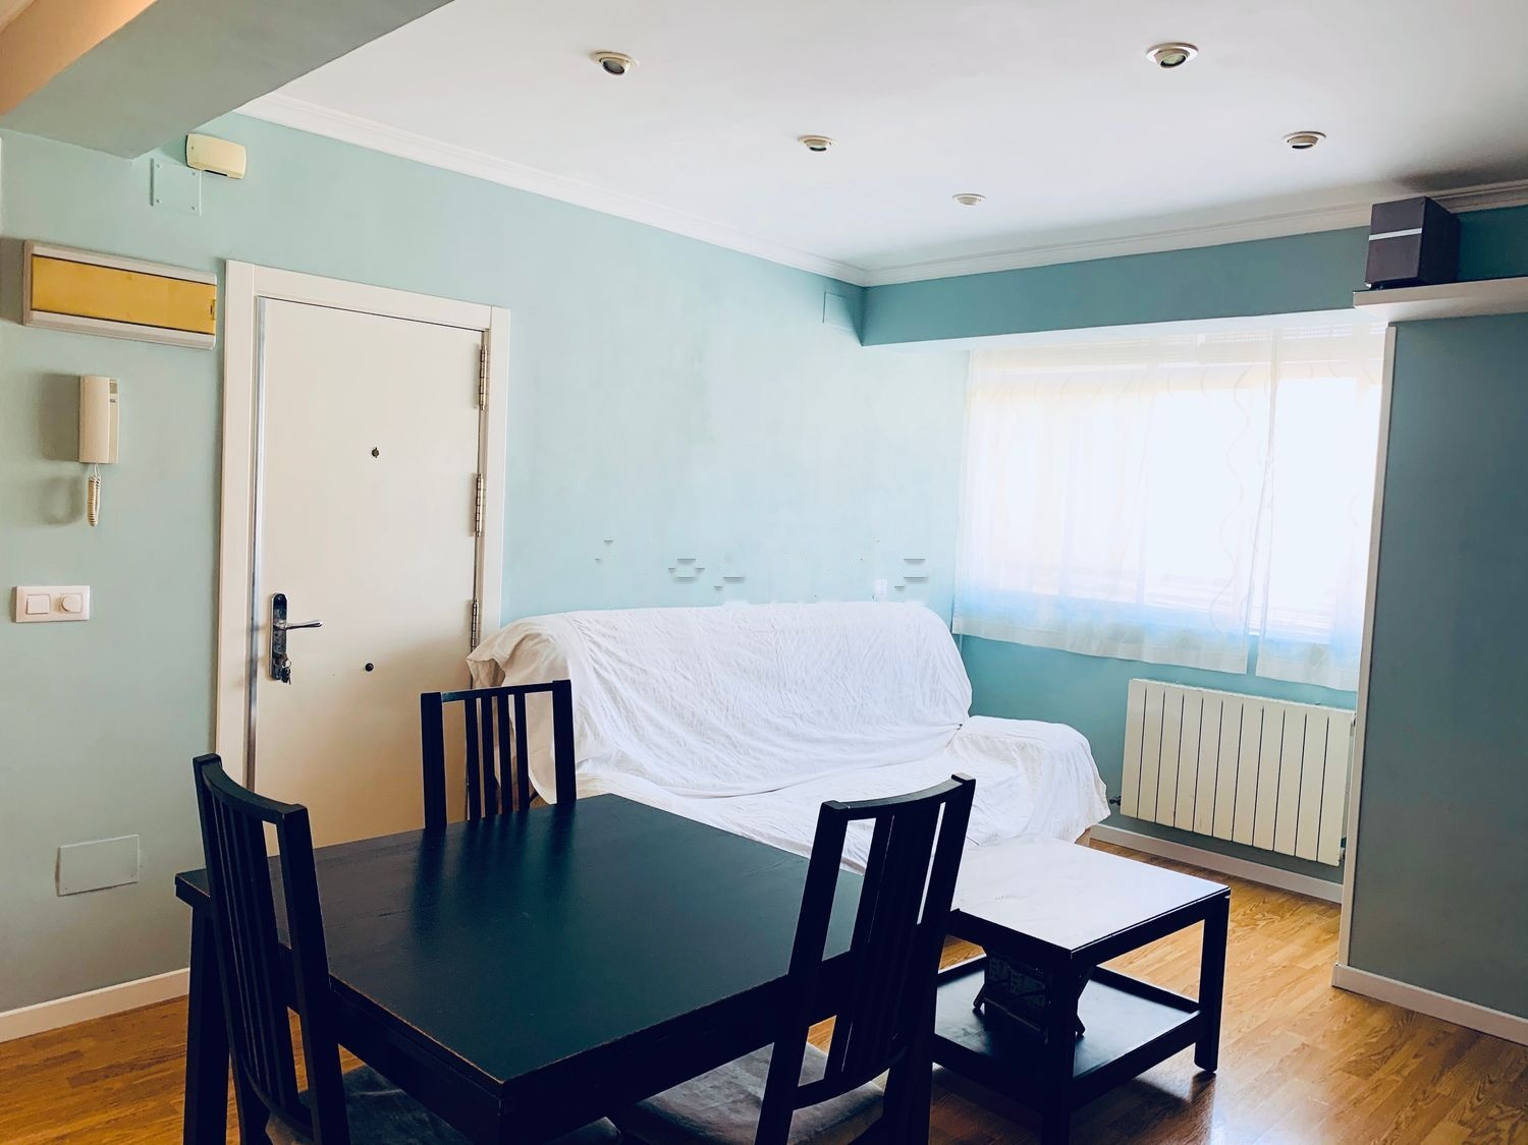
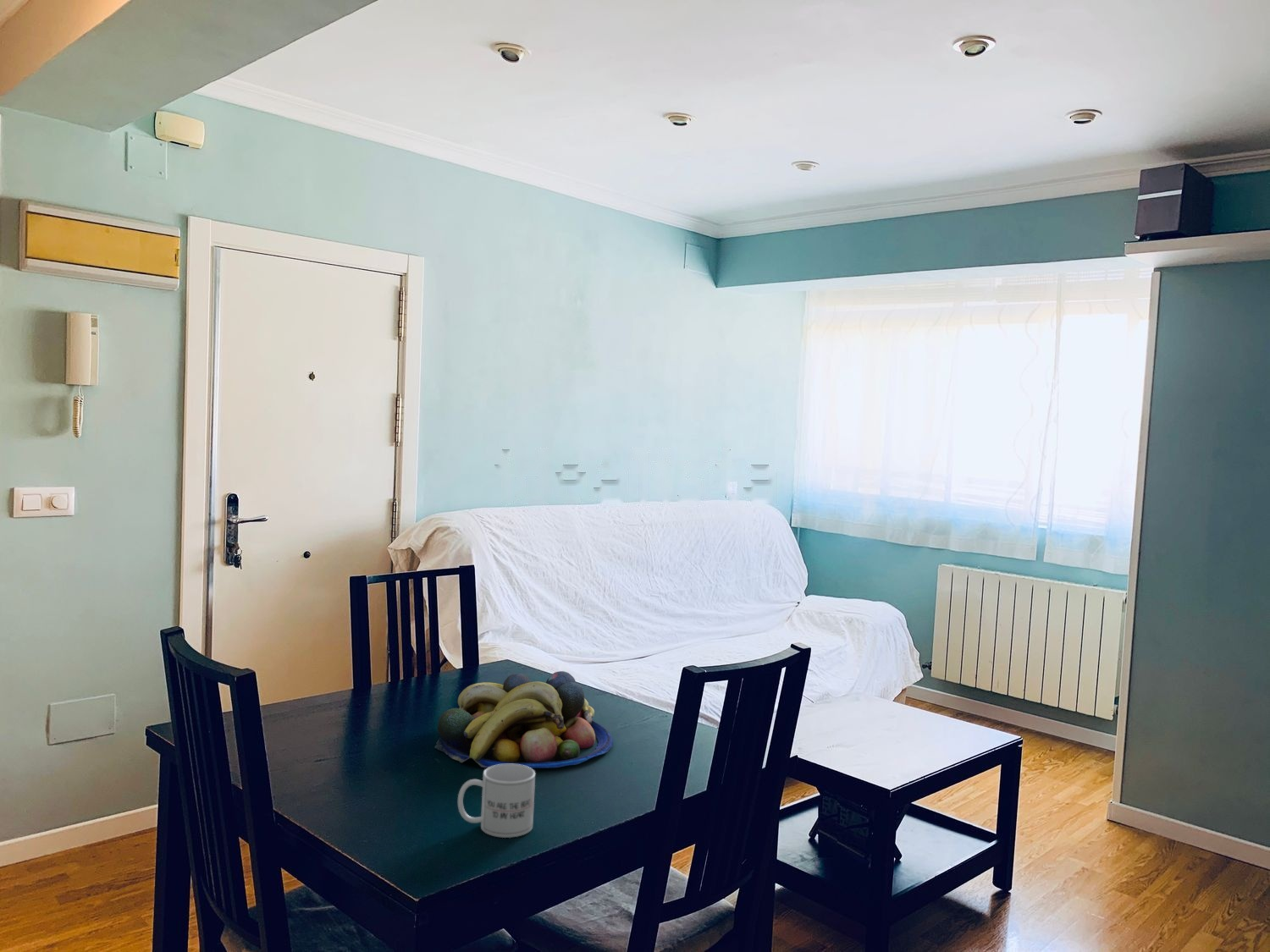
+ mug [457,764,536,839]
+ fruit bowl [434,670,614,768]
